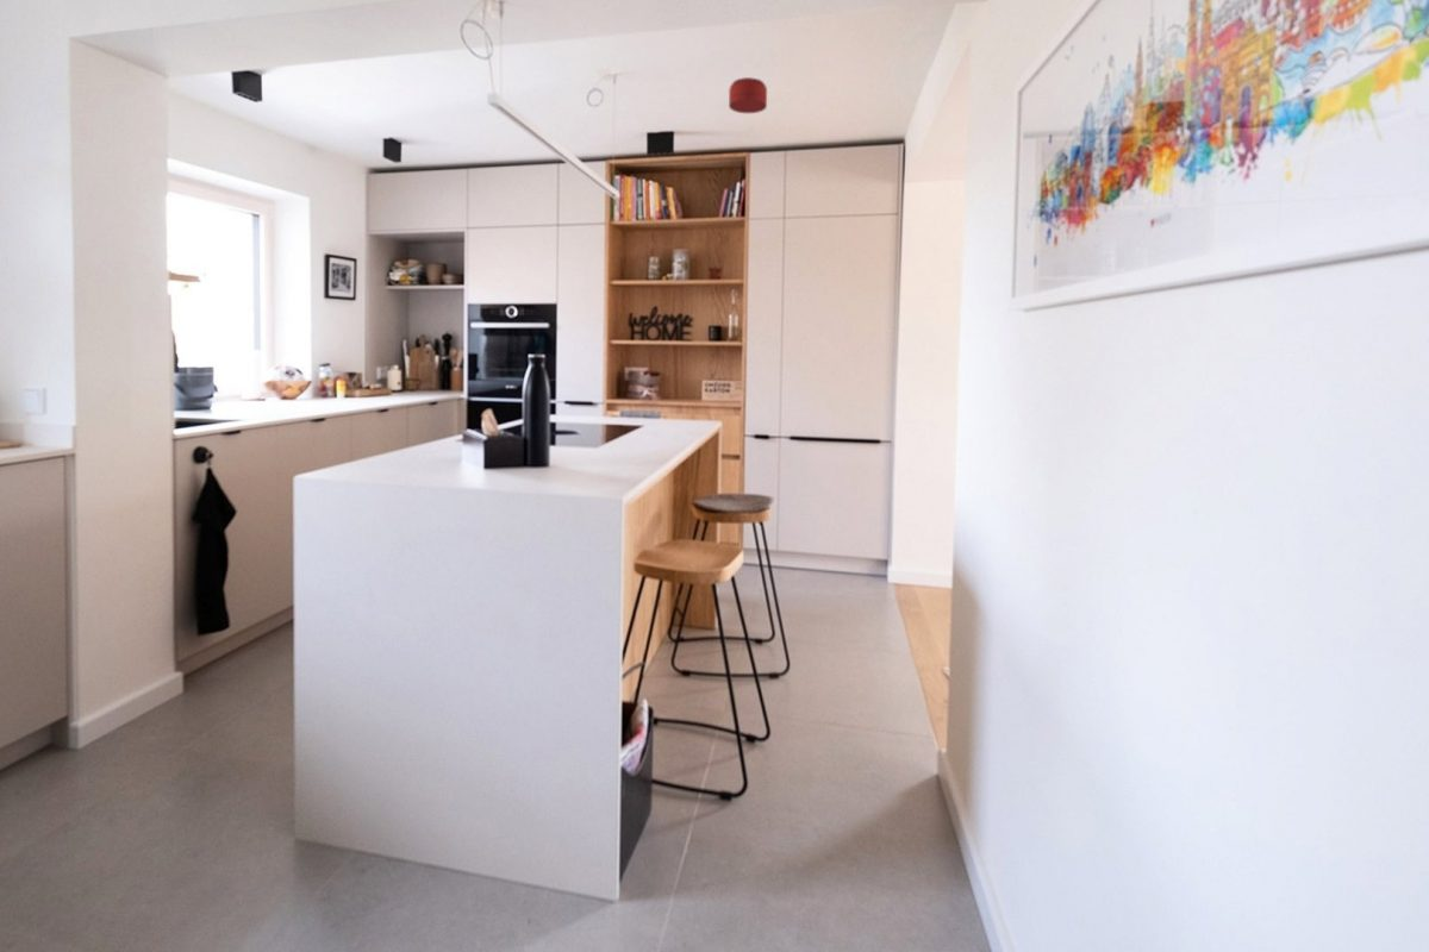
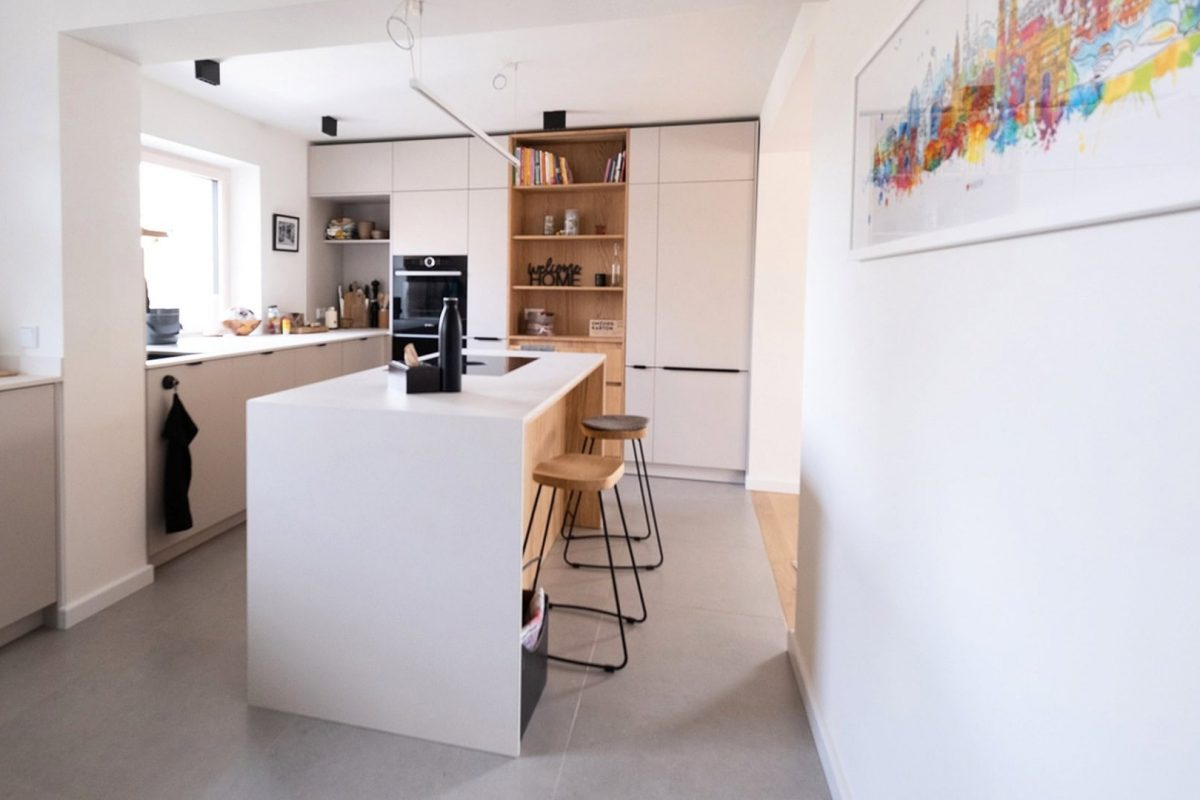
- smoke detector [728,76,768,114]
